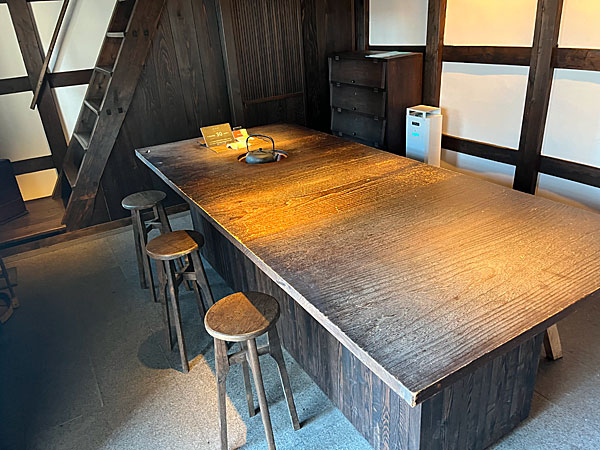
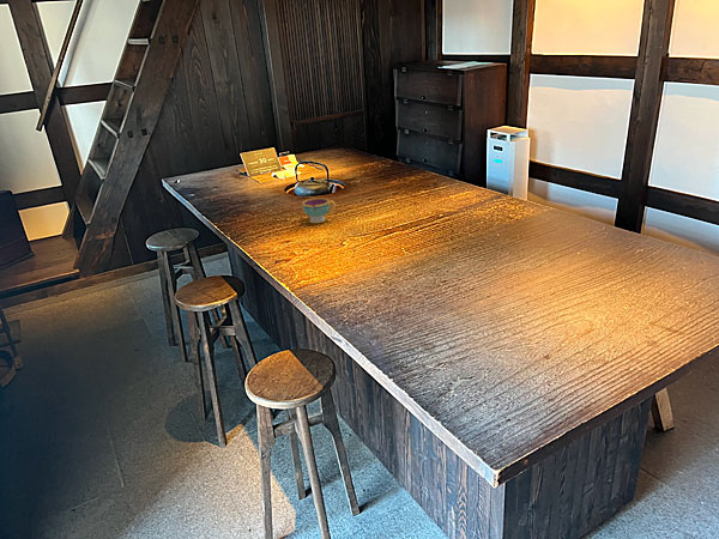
+ teacup [302,196,337,224]
